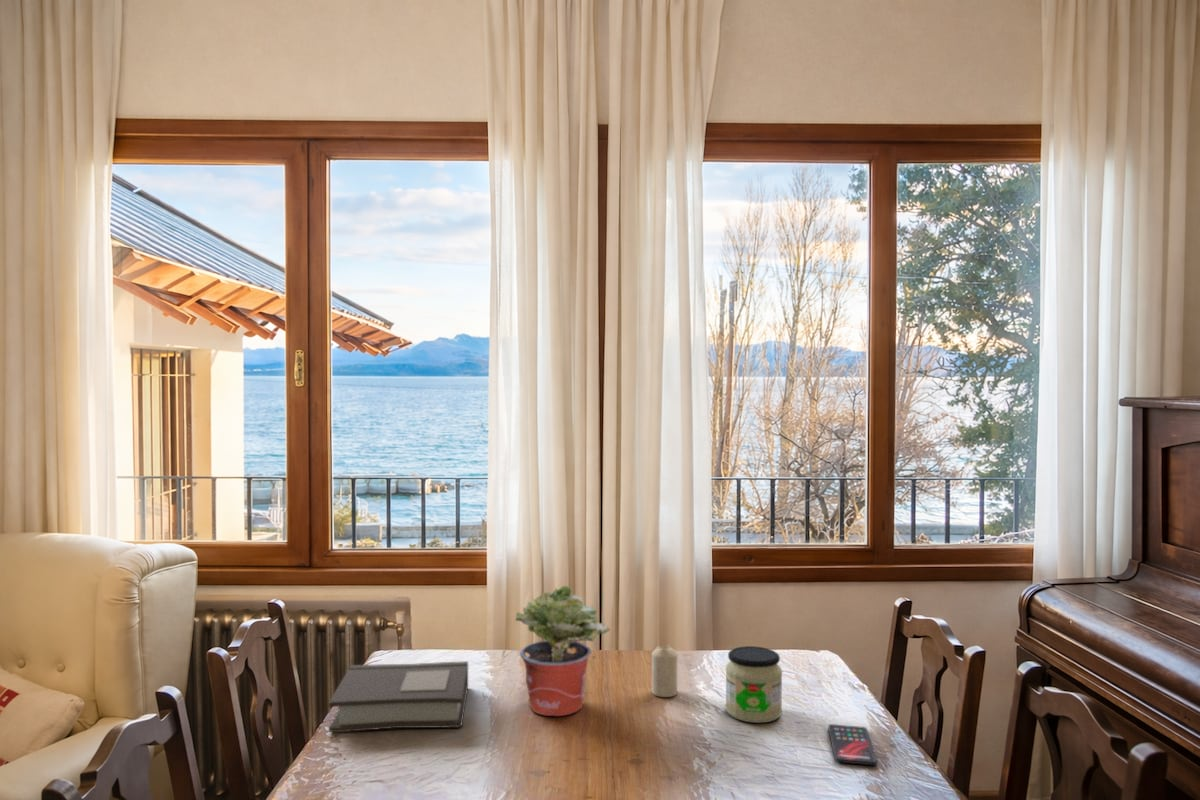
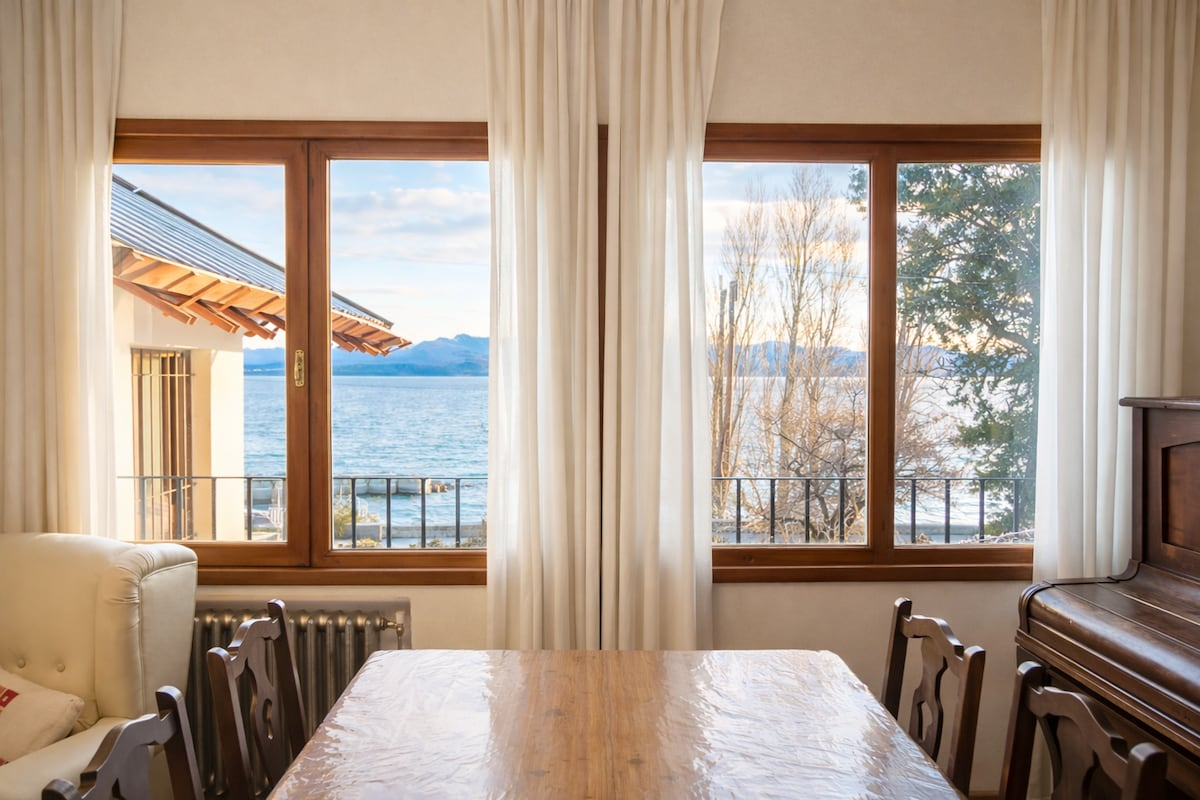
- book [328,660,469,733]
- potted plant [514,585,611,718]
- jar [725,645,783,724]
- candle [651,644,678,698]
- smartphone [827,723,878,766]
